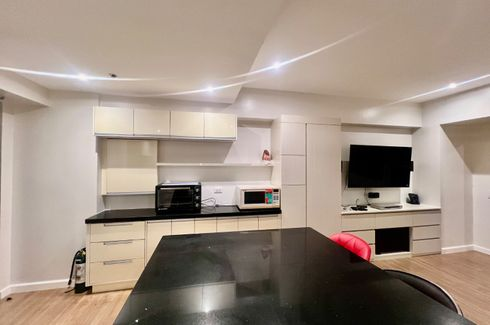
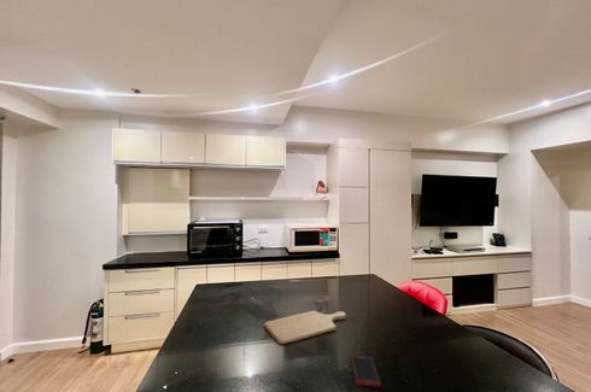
+ chopping board [264,310,346,345]
+ cell phone [350,355,382,387]
